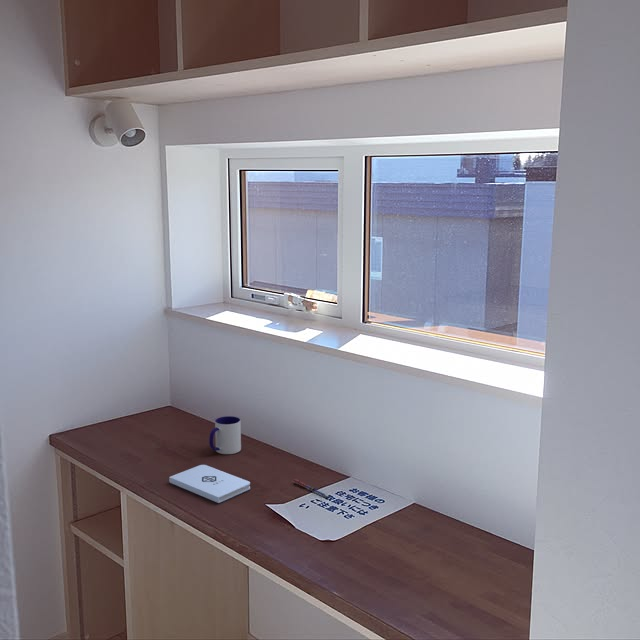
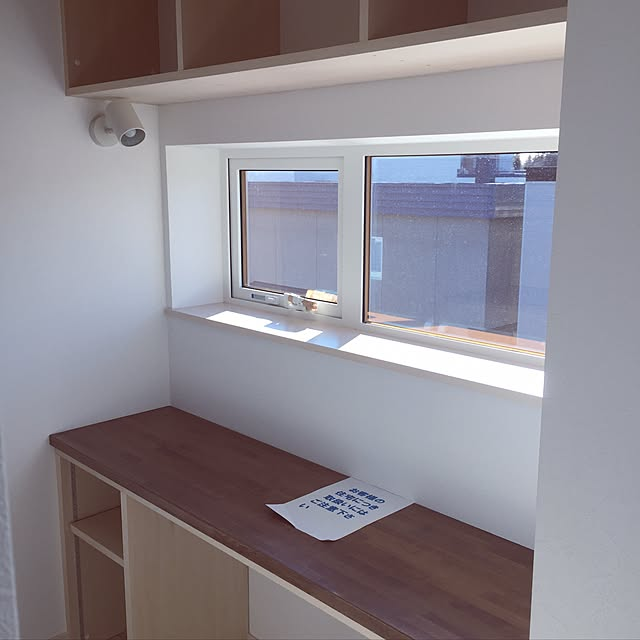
- mug [208,415,242,455]
- notepad [168,464,251,504]
- pen [292,478,331,498]
